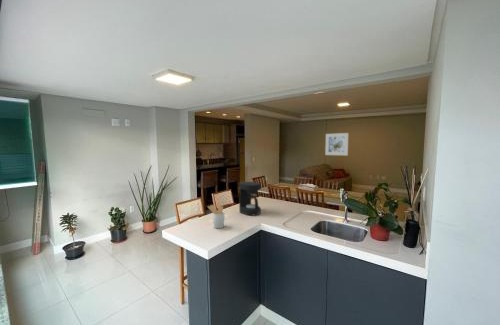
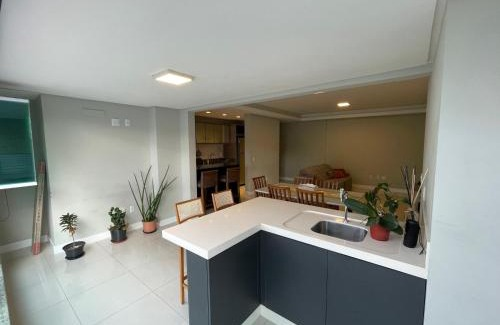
- coffee maker [238,181,262,216]
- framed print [324,132,349,157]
- utensil holder [207,204,226,229]
